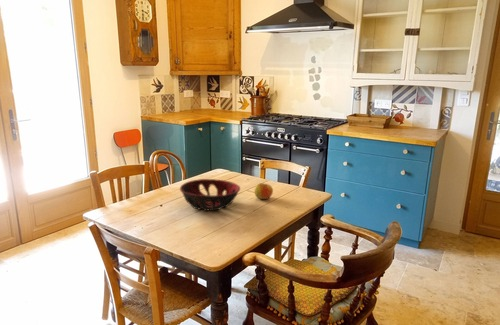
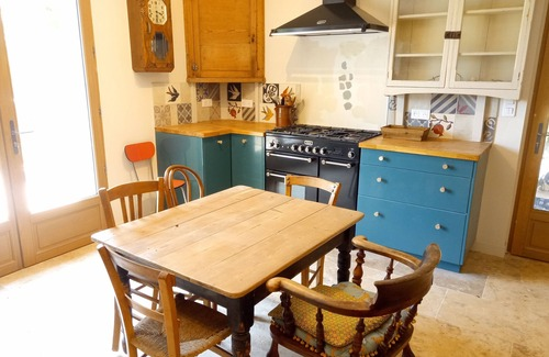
- apple [253,182,274,200]
- decorative bowl [179,178,241,212]
